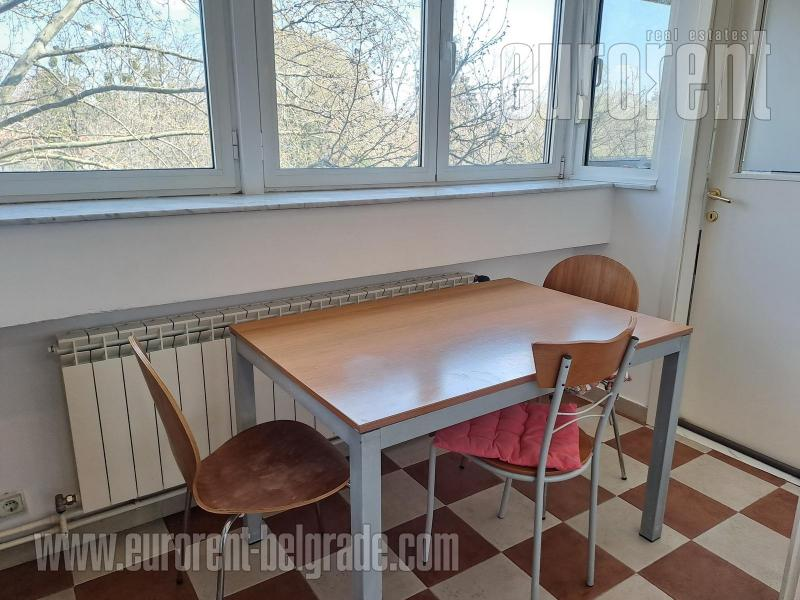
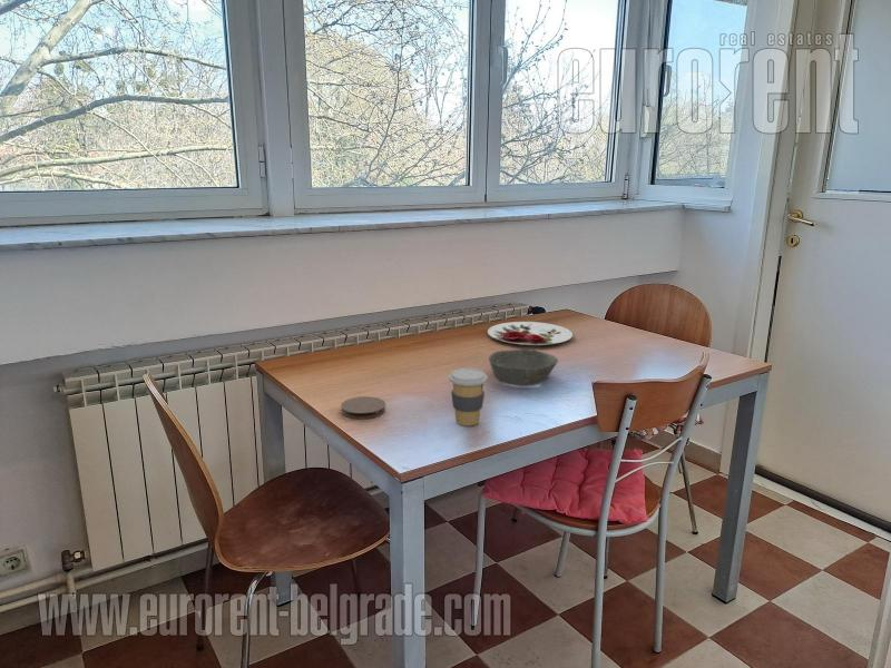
+ coaster [340,395,386,420]
+ bowl [488,348,559,387]
+ coffee cup [448,367,488,426]
+ plate [487,321,574,346]
